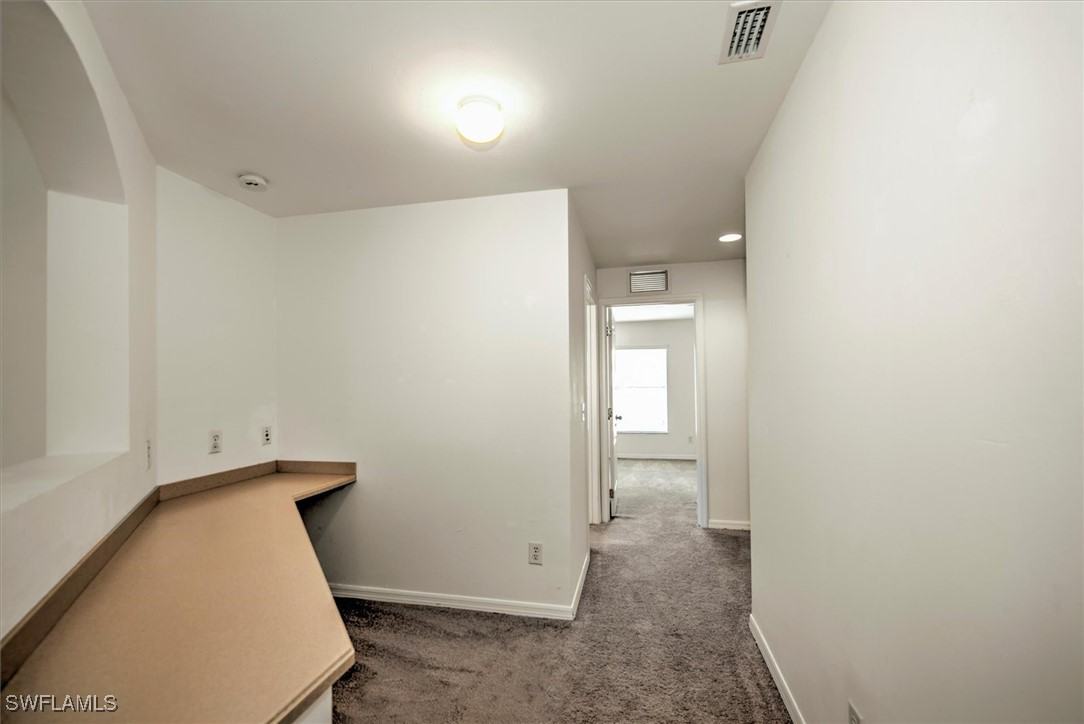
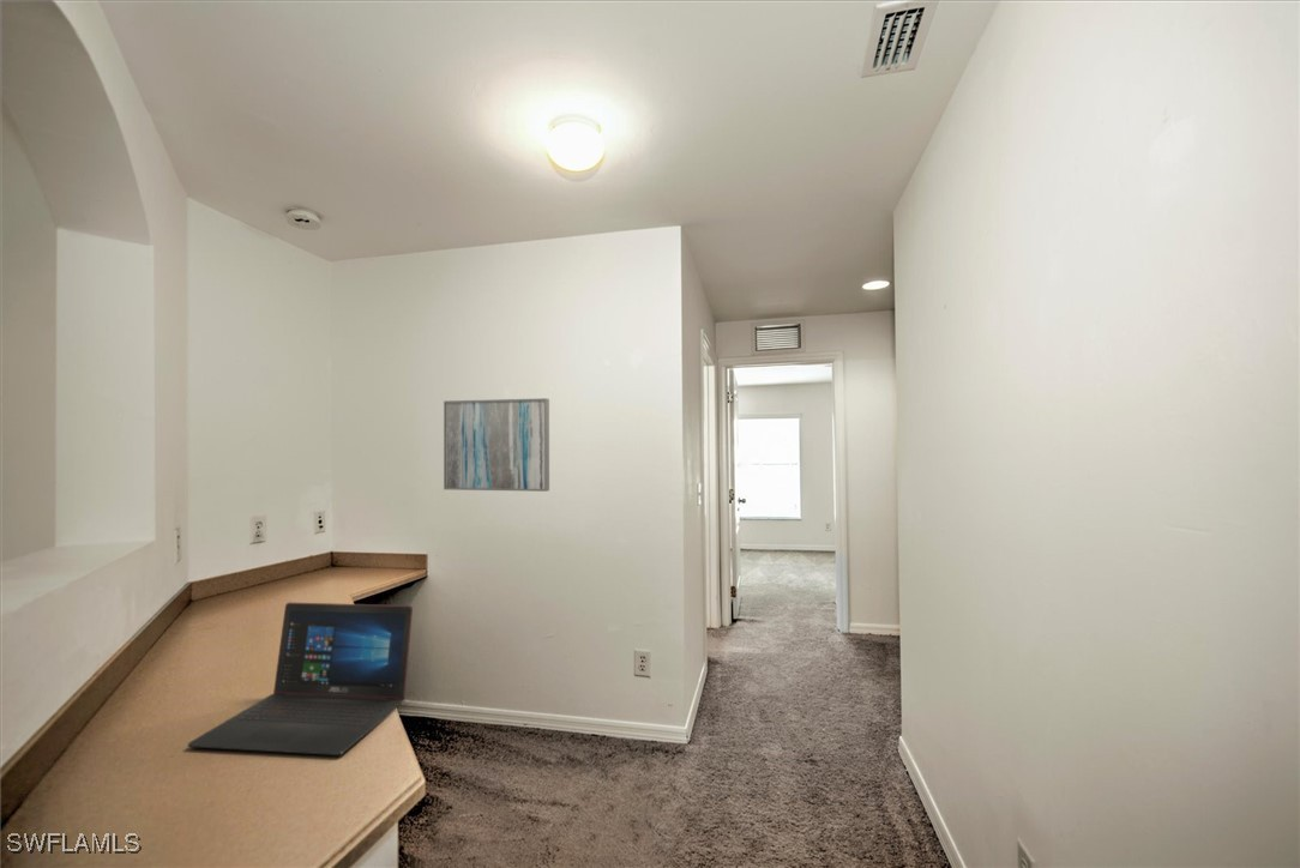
+ wall art [443,397,550,493]
+ laptop [187,602,414,757]
